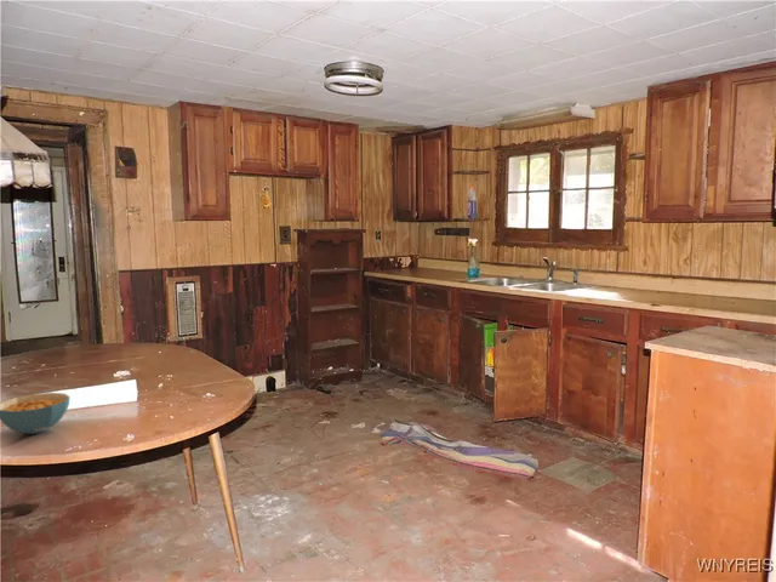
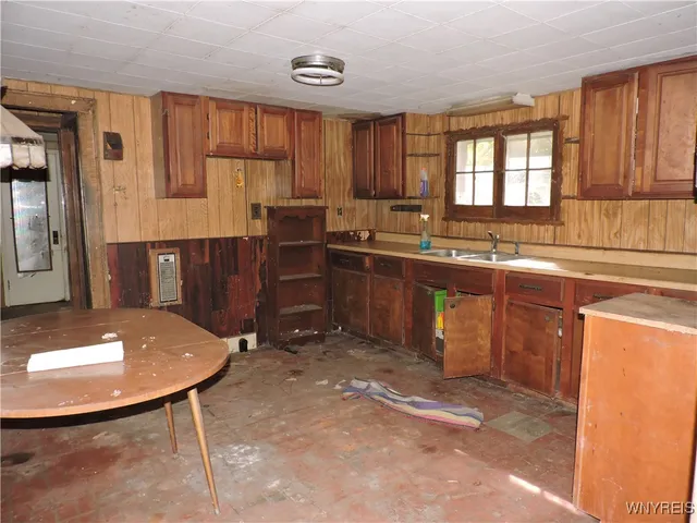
- cereal bowl [0,392,70,435]
